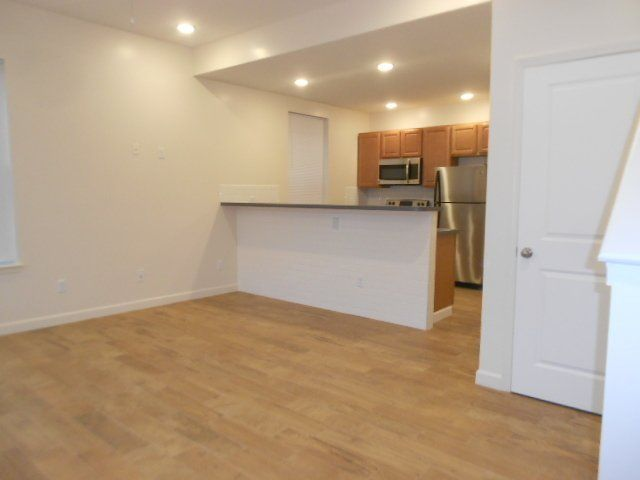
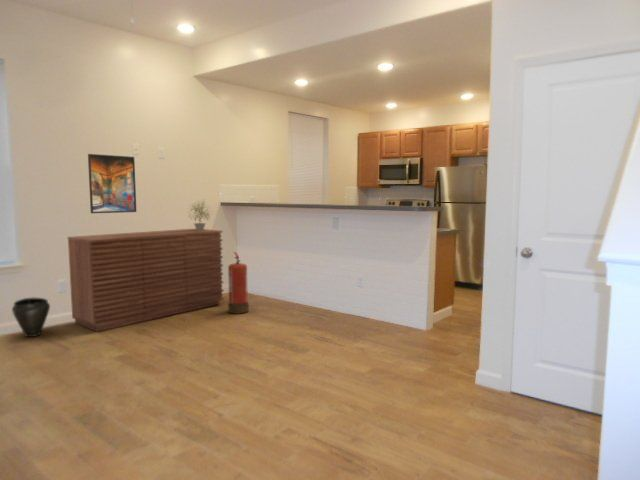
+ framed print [87,153,137,214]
+ fire extinguisher [227,251,250,315]
+ vase [11,297,51,338]
+ sideboard [67,228,225,333]
+ potted plant [186,200,213,231]
